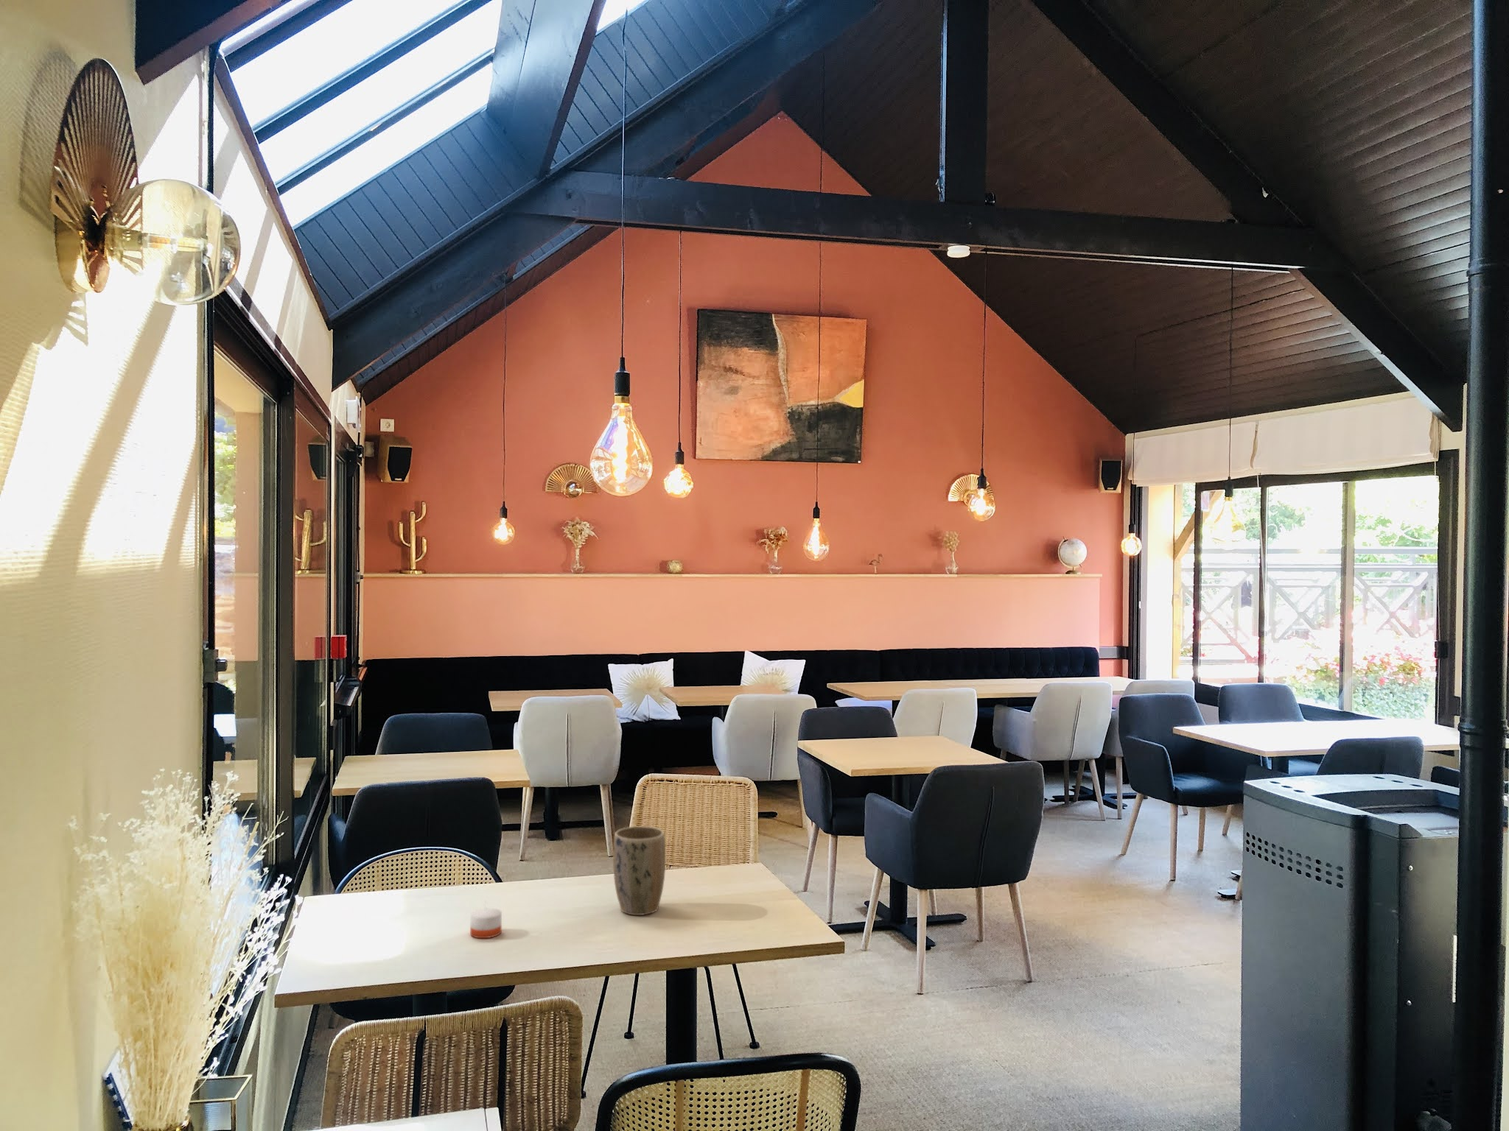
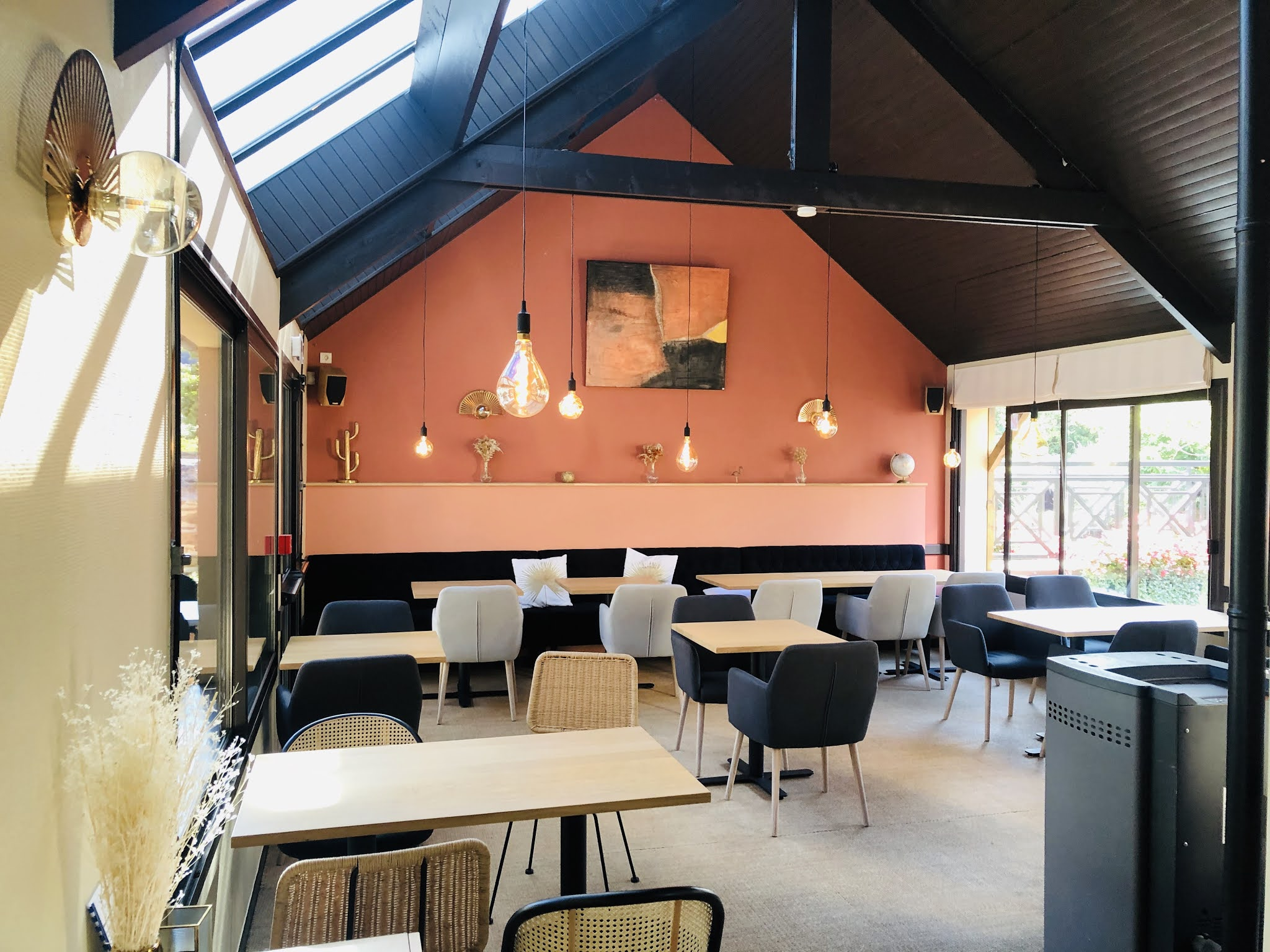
- candle [469,901,503,939]
- plant pot [612,826,667,916]
